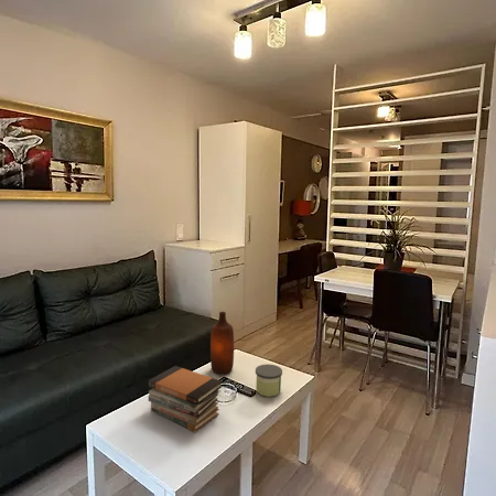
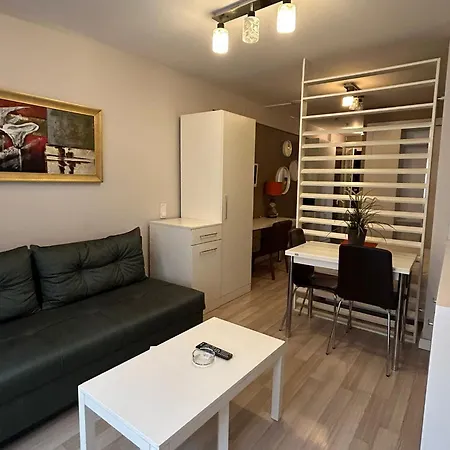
- book stack [147,365,224,433]
- candle [255,364,283,398]
- bottle [209,311,235,376]
